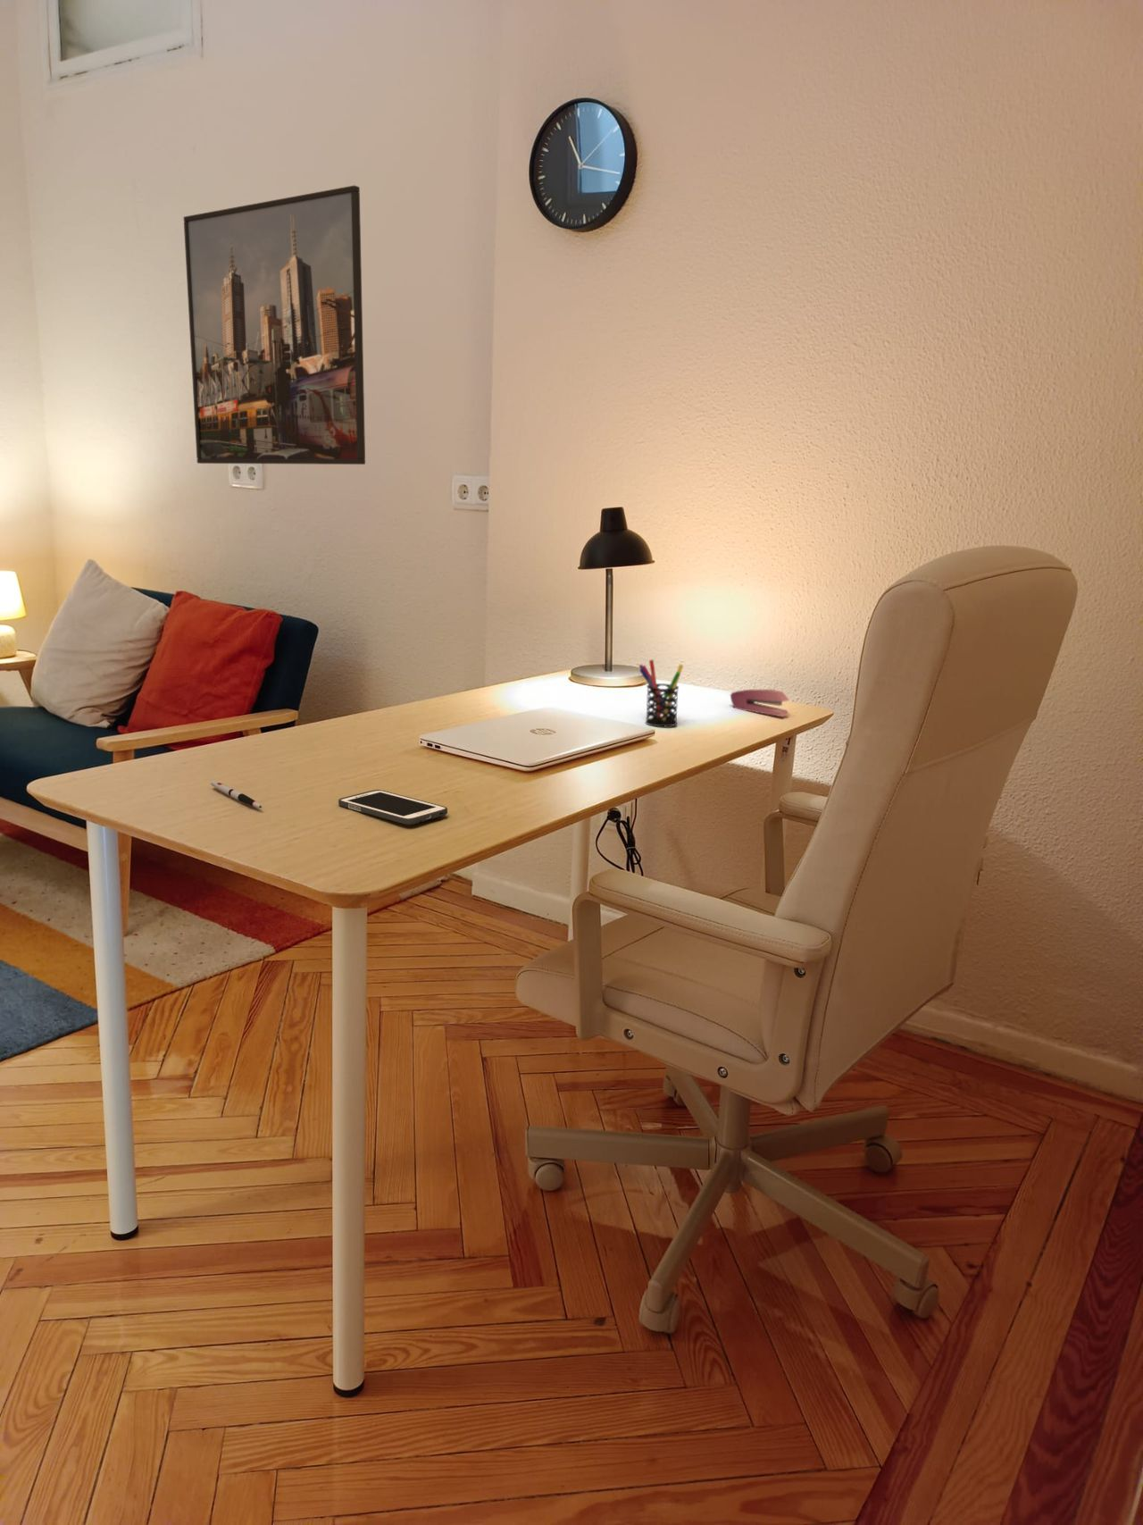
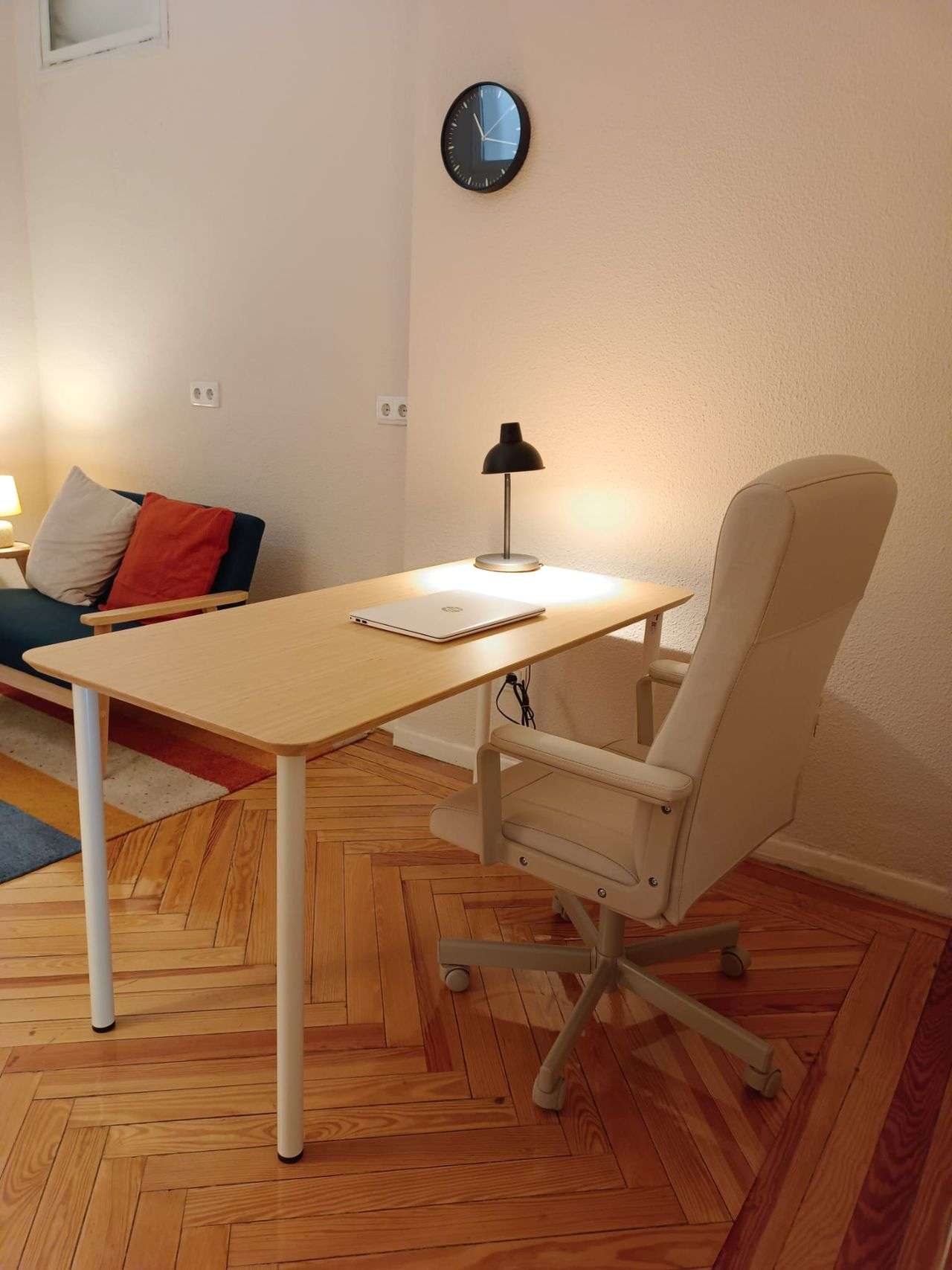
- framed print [182,185,366,466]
- pen holder [638,658,684,728]
- pen [210,781,263,808]
- stapler [730,689,790,717]
- cell phone [337,789,448,825]
